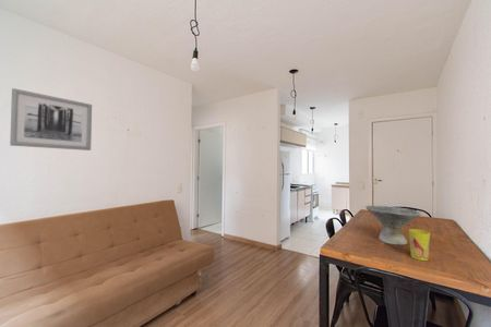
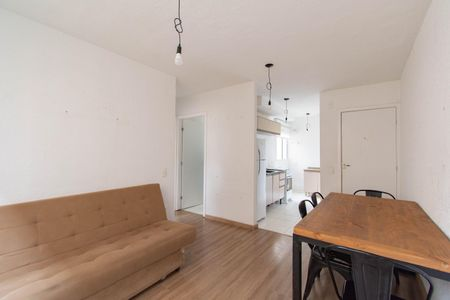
- cup [408,228,431,262]
- wall art [9,87,93,152]
- bowl [364,205,422,246]
